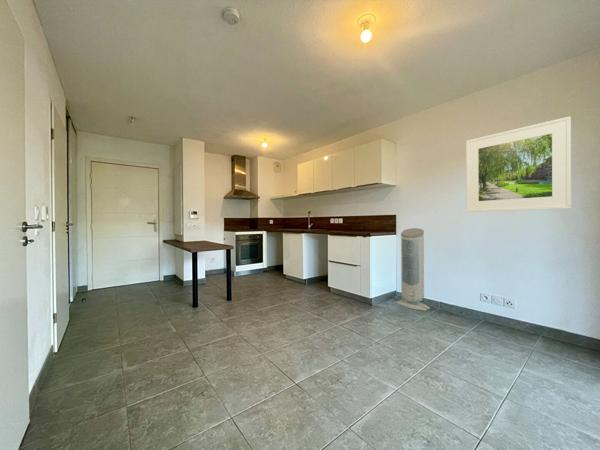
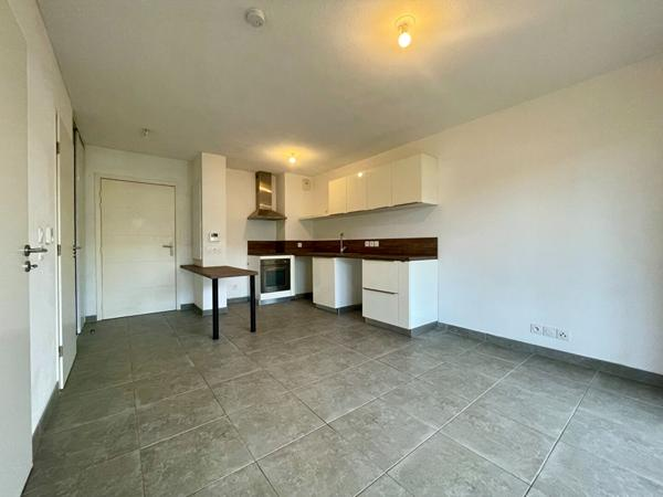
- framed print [465,116,572,213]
- air purifier [395,227,431,312]
